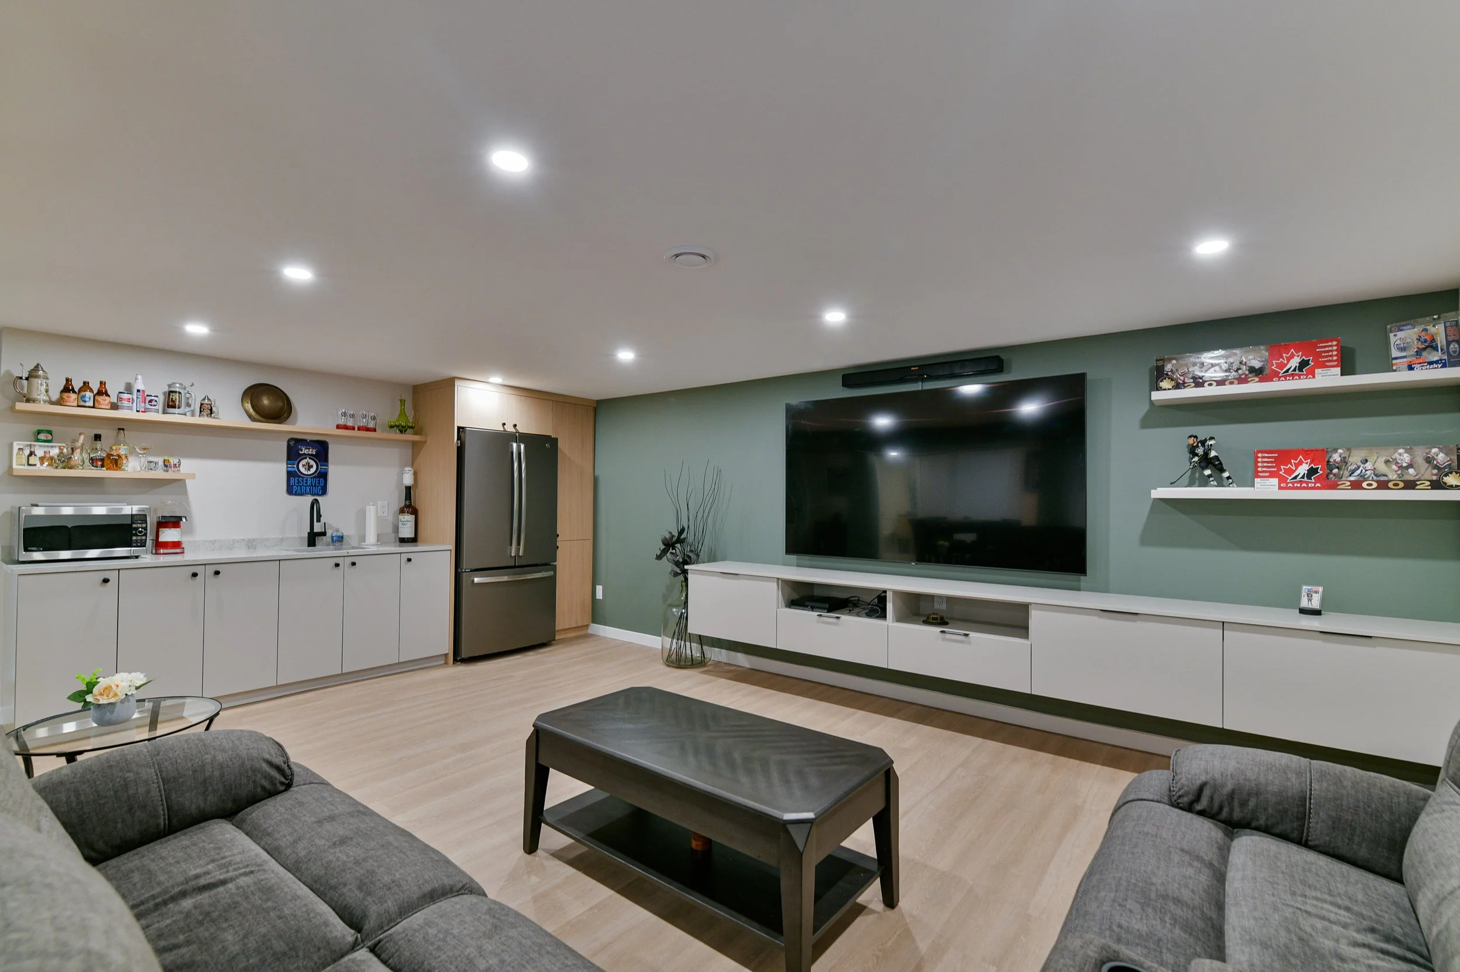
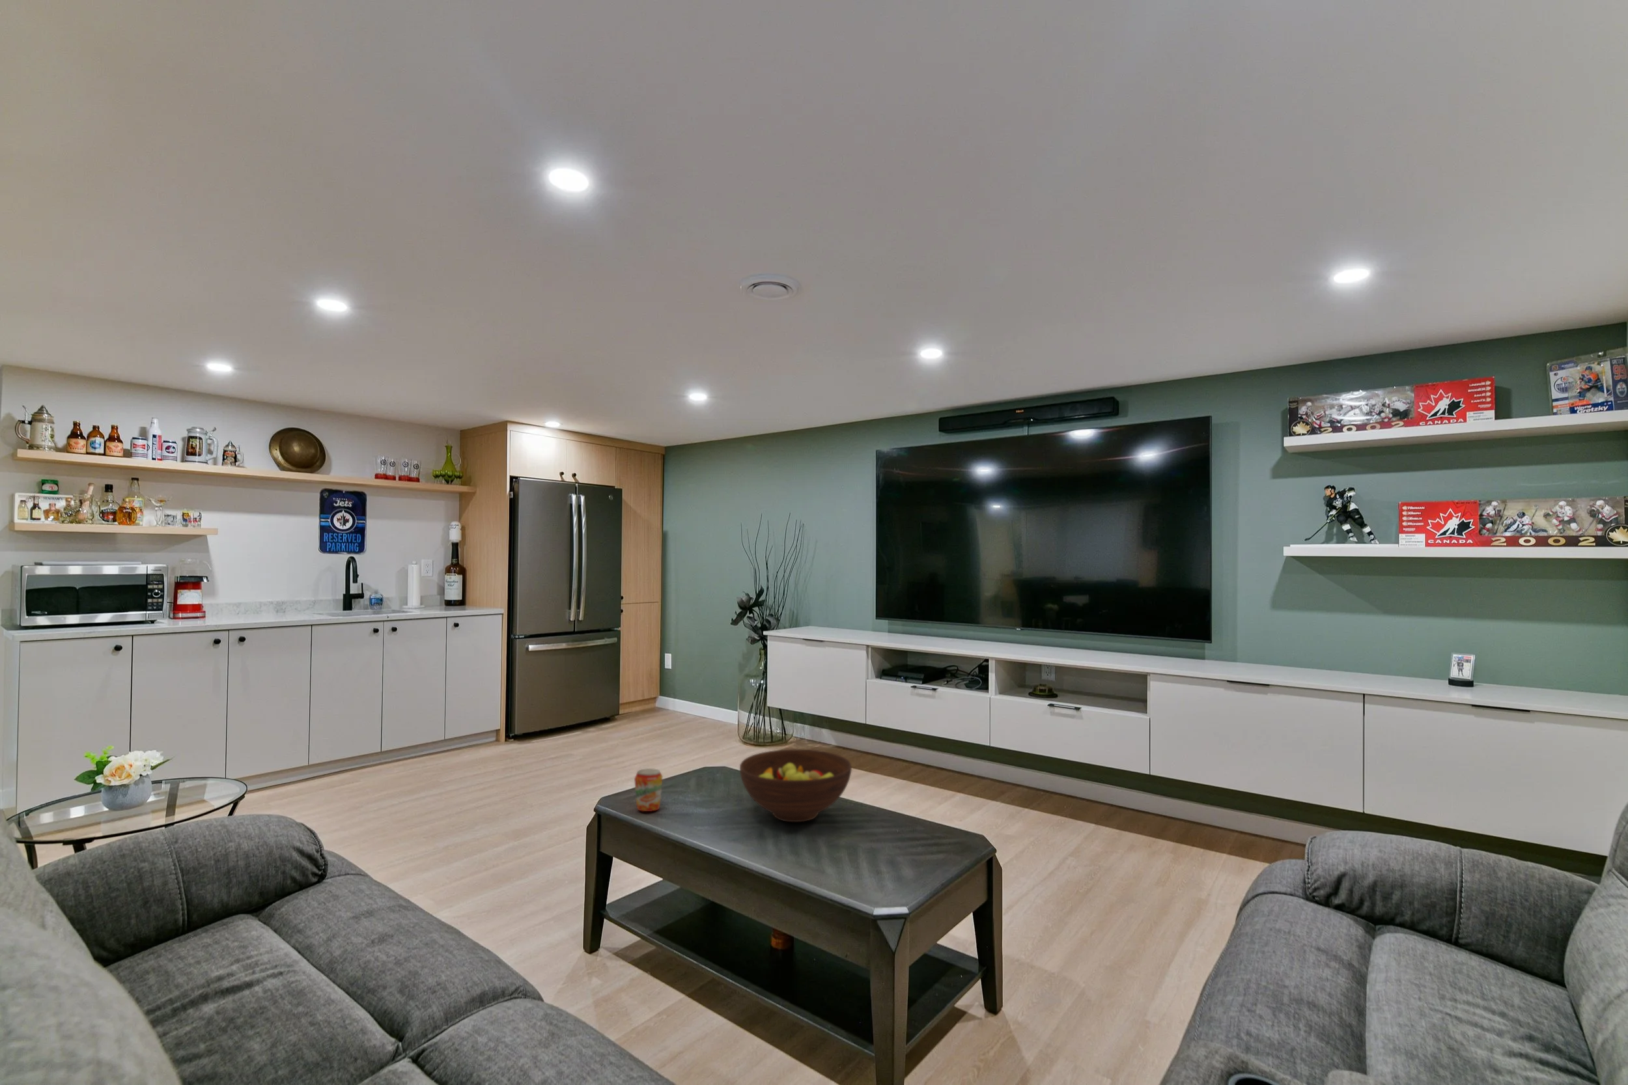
+ beverage can [633,768,663,813]
+ fruit bowl [740,748,852,822]
